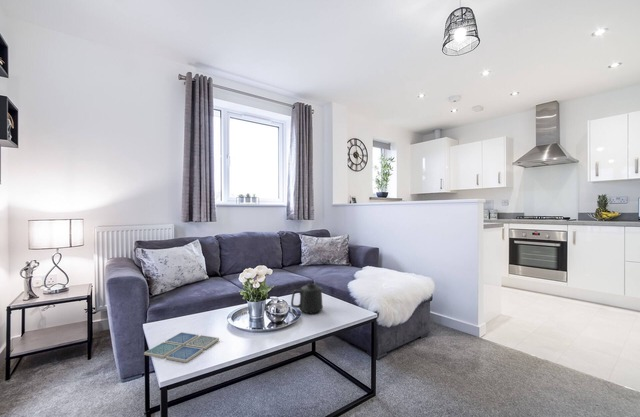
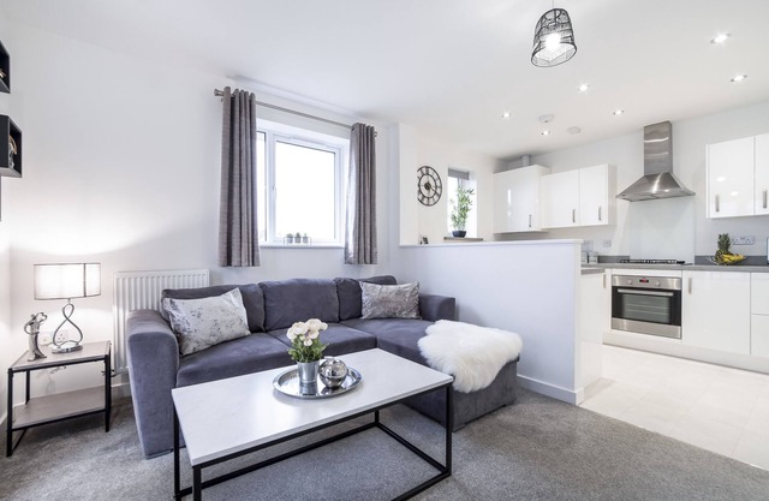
- mug [290,282,324,315]
- drink coaster [143,331,220,364]
